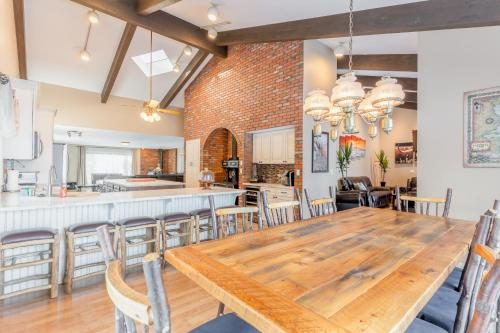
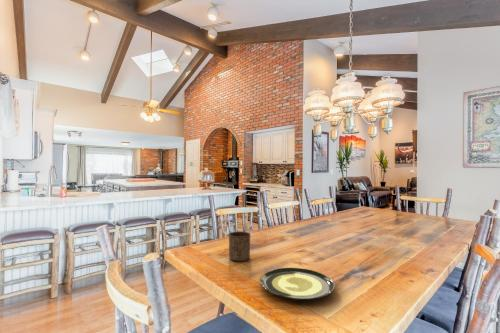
+ cup [228,231,251,262]
+ plate [259,267,336,301]
